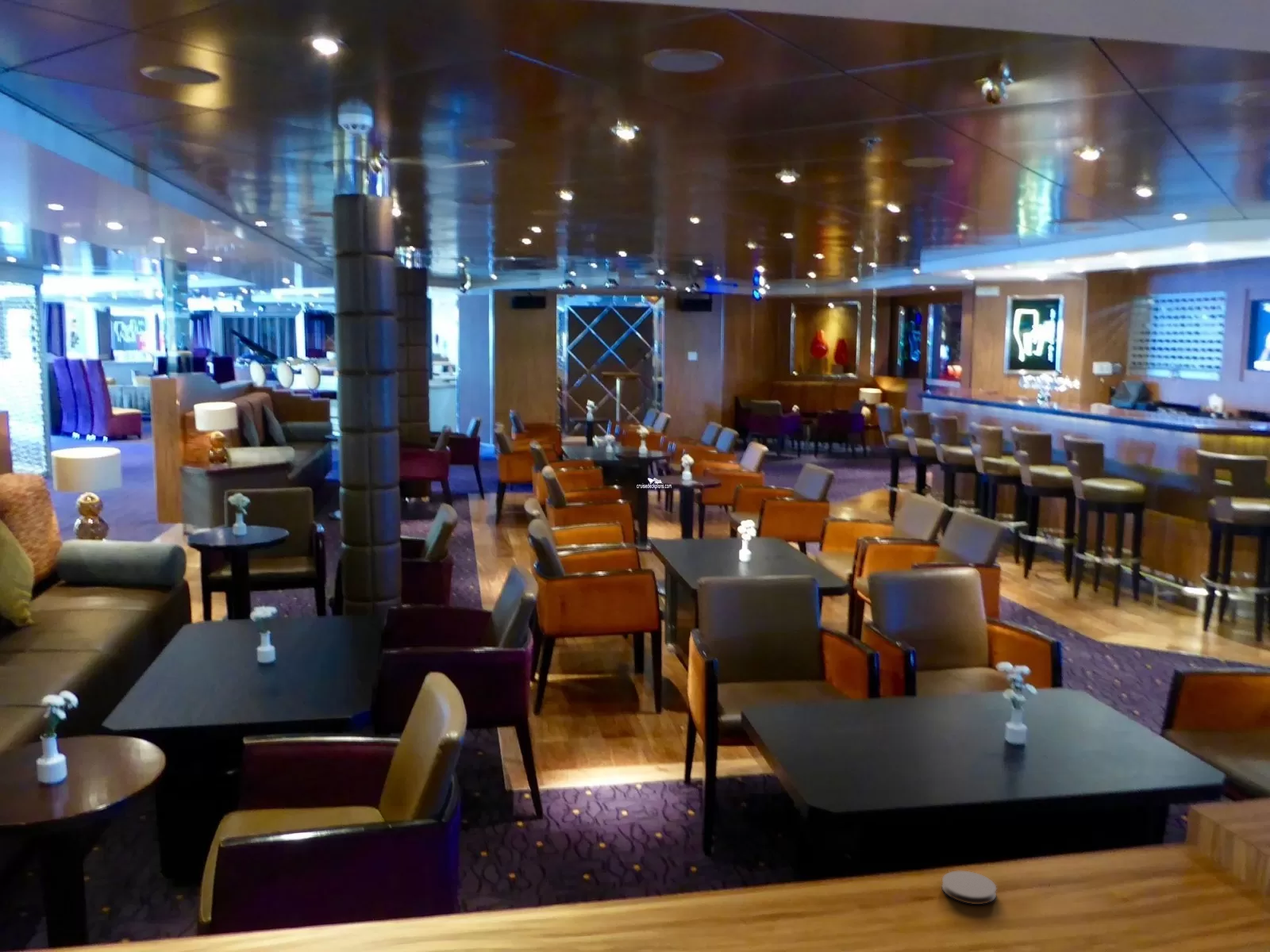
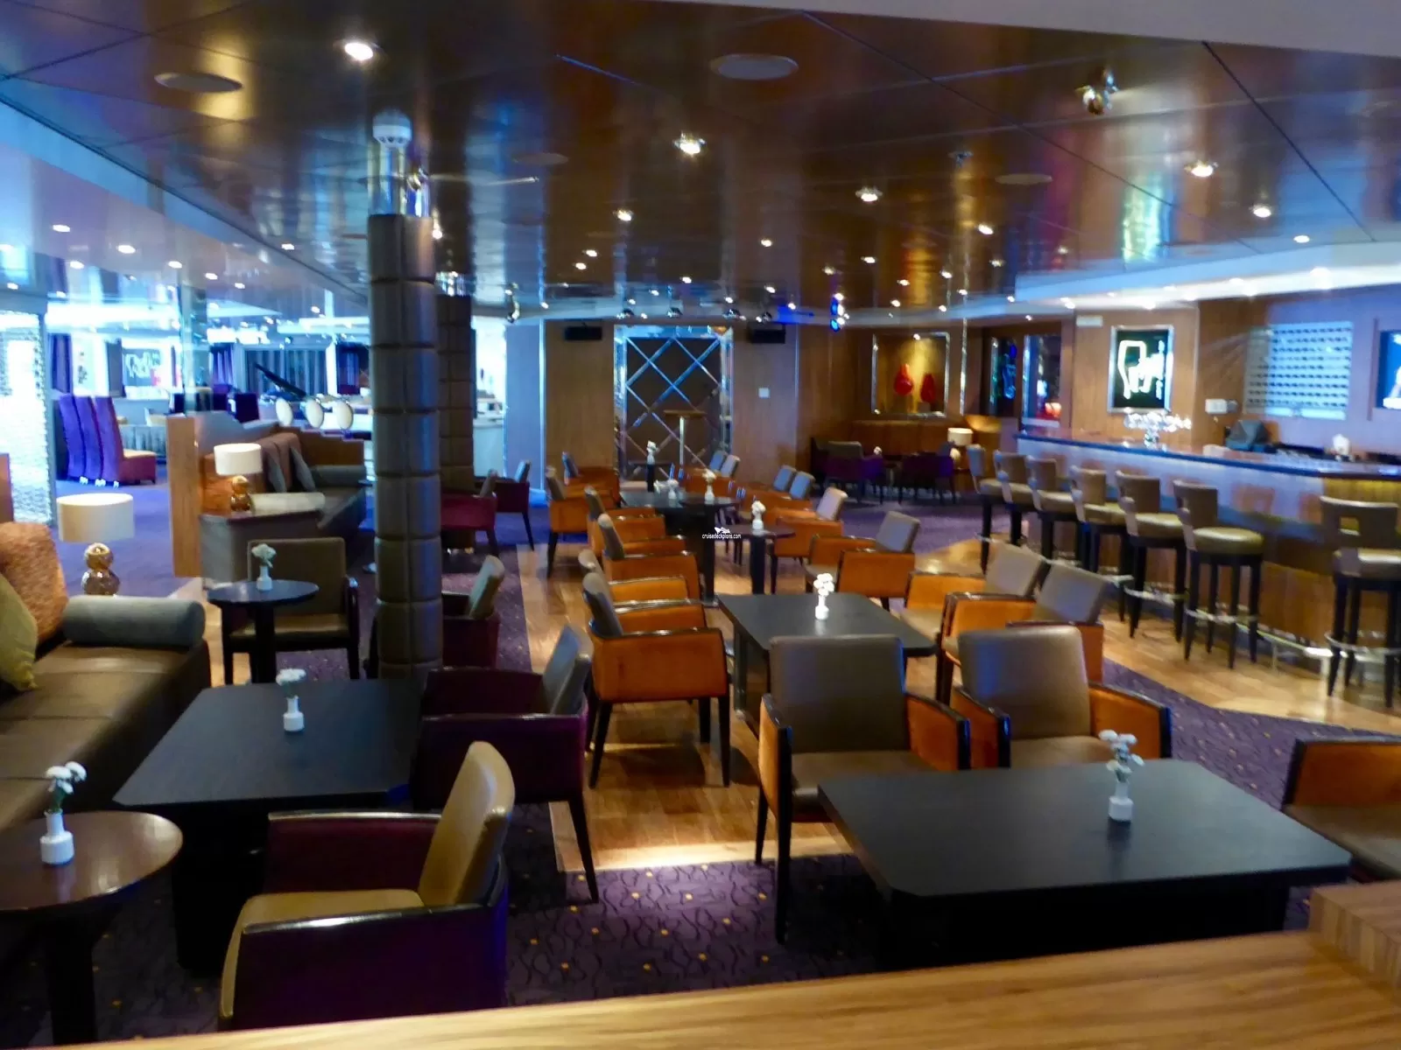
- coaster [941,870,998,905]
